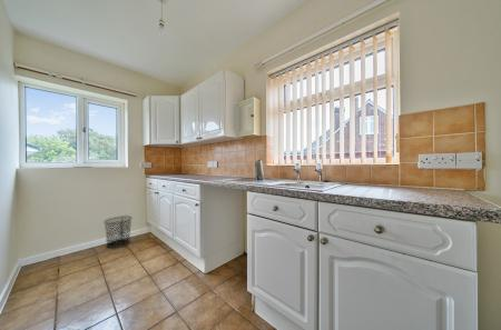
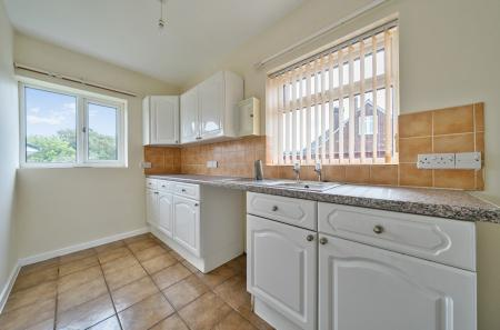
- waste bin [102,214,132,249]
